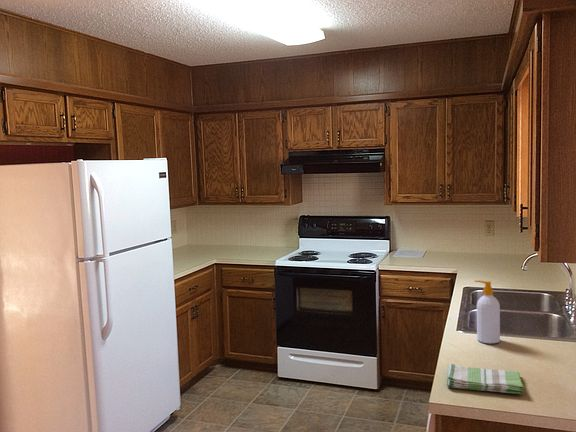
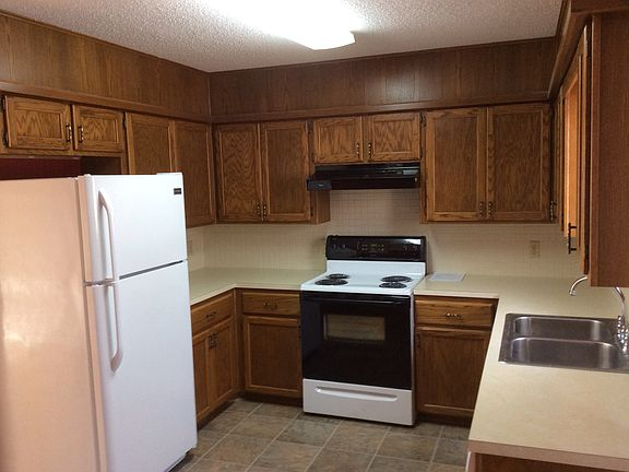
- soap bottle [474,279,501,344]
- dish towel [446,363,525,395]
